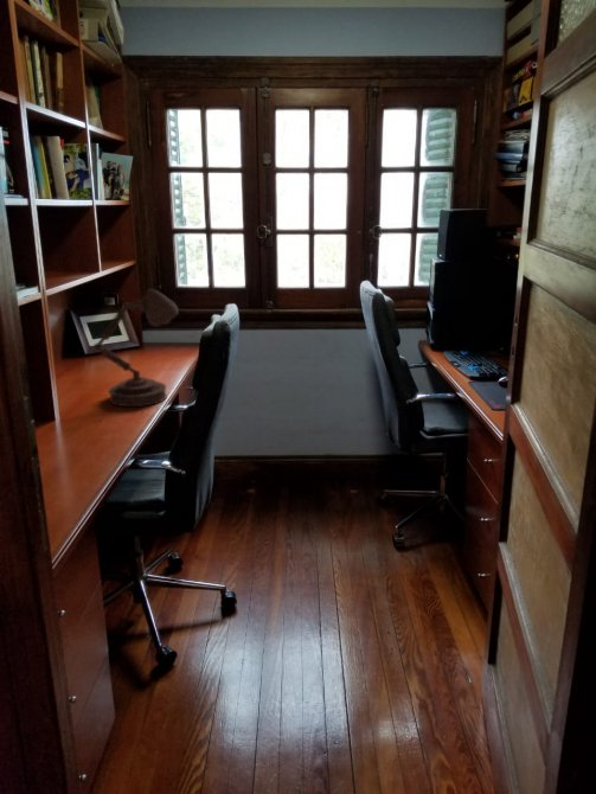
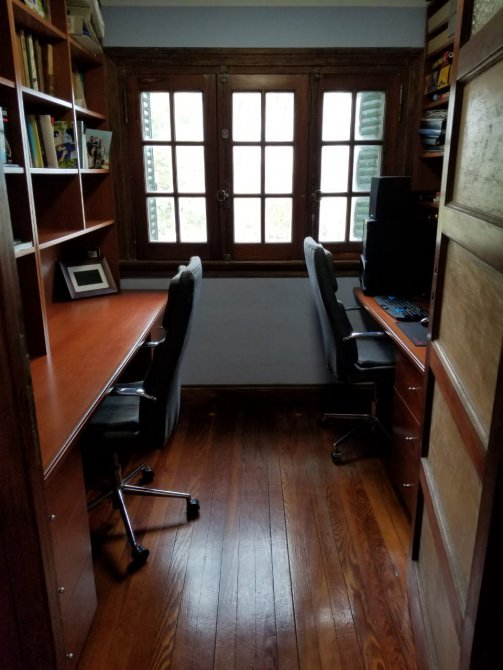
- desk lamp [92,288,180,408]
